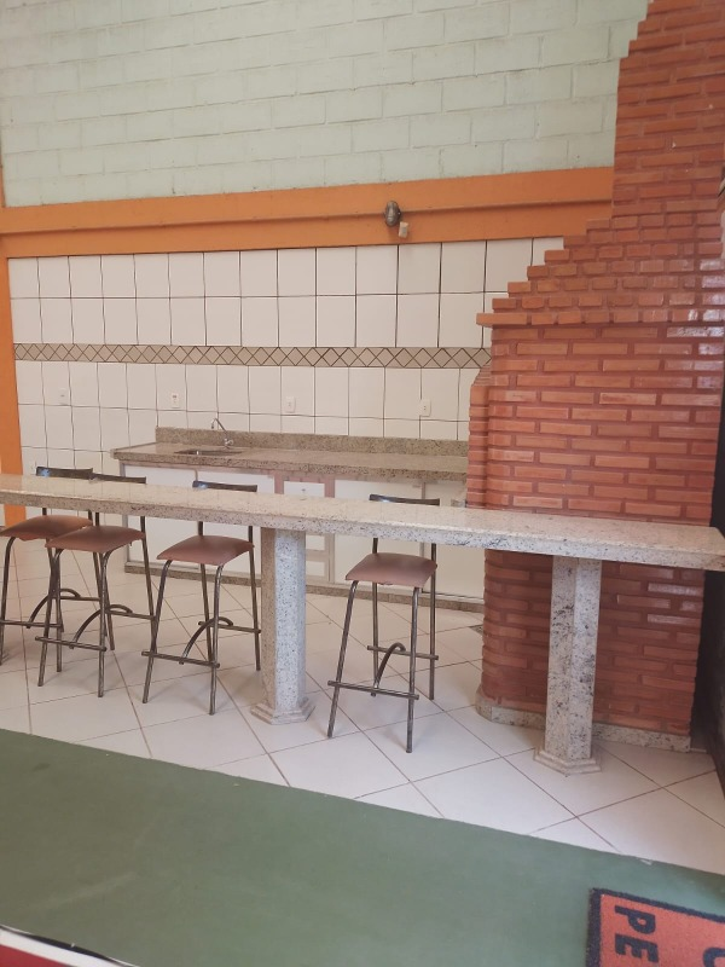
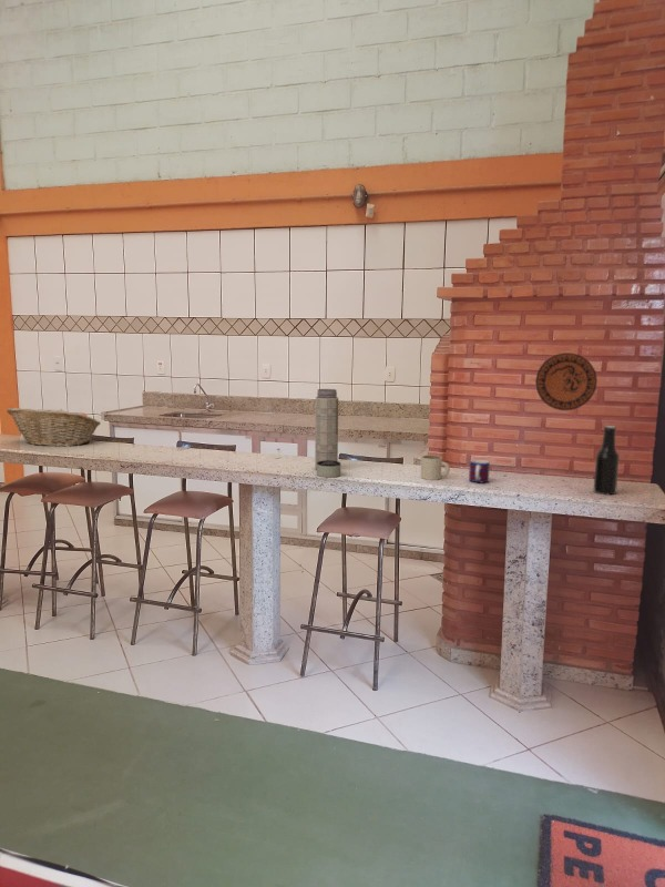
+ thermos [314,388,341,479]
+ mug [468,459,491,483]
+ beer bottle [593,425,621,496]
+ mug [420,455,451,481]
+ decorative plate [534,351,598,411]
+ fruit basket [6,407,101,448]
